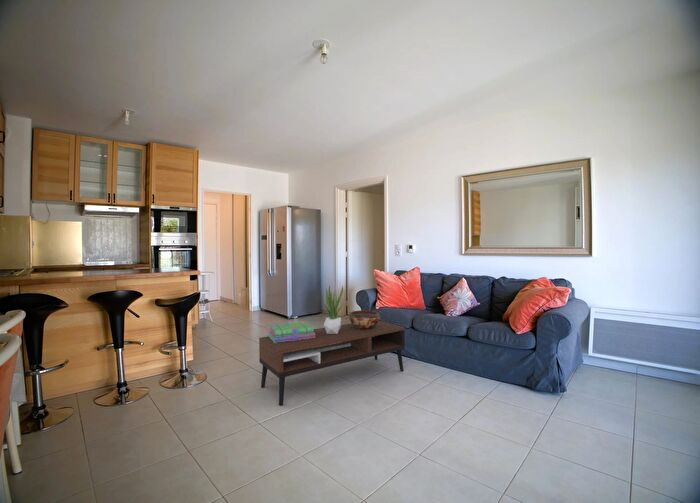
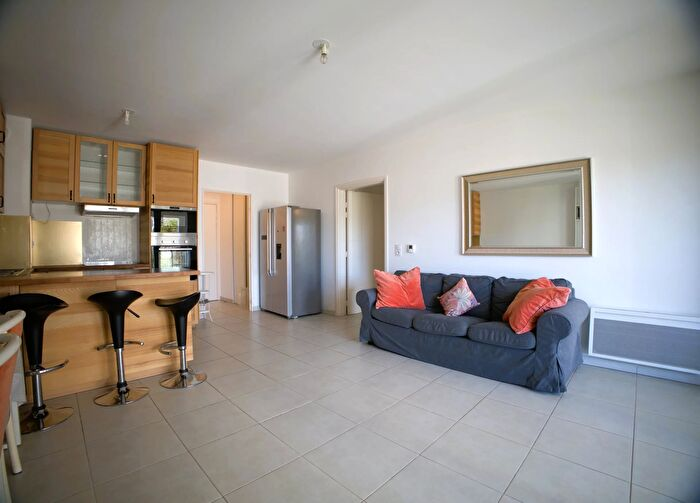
- coffee table [258,319,406,406]
- stack of books [267,321,315,343]
- potted plant [323,285,344,334]
- decorative bowl [348,309,381,329]
